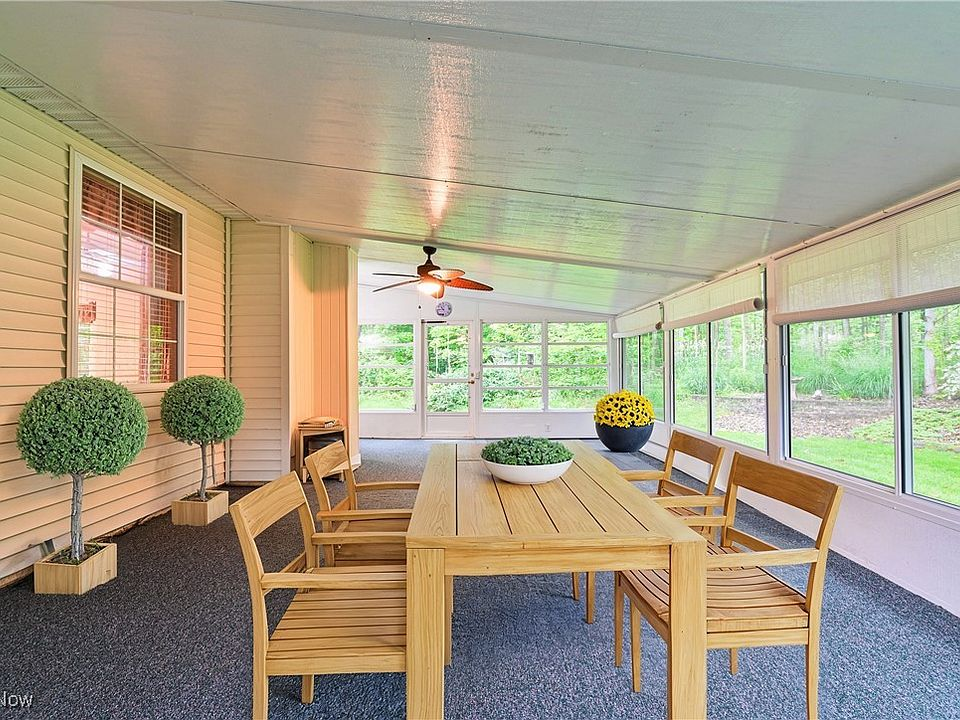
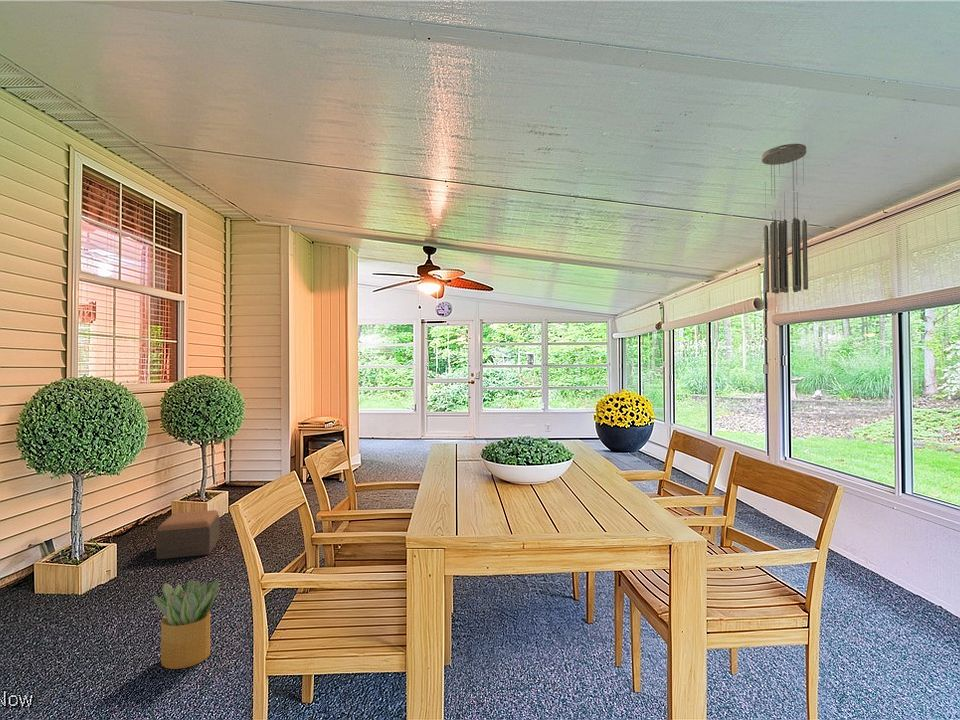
+ potted plant [153,578,220,670]
+ footstool [156,509,220,560]
+ wind chime [761,143,809,295]
